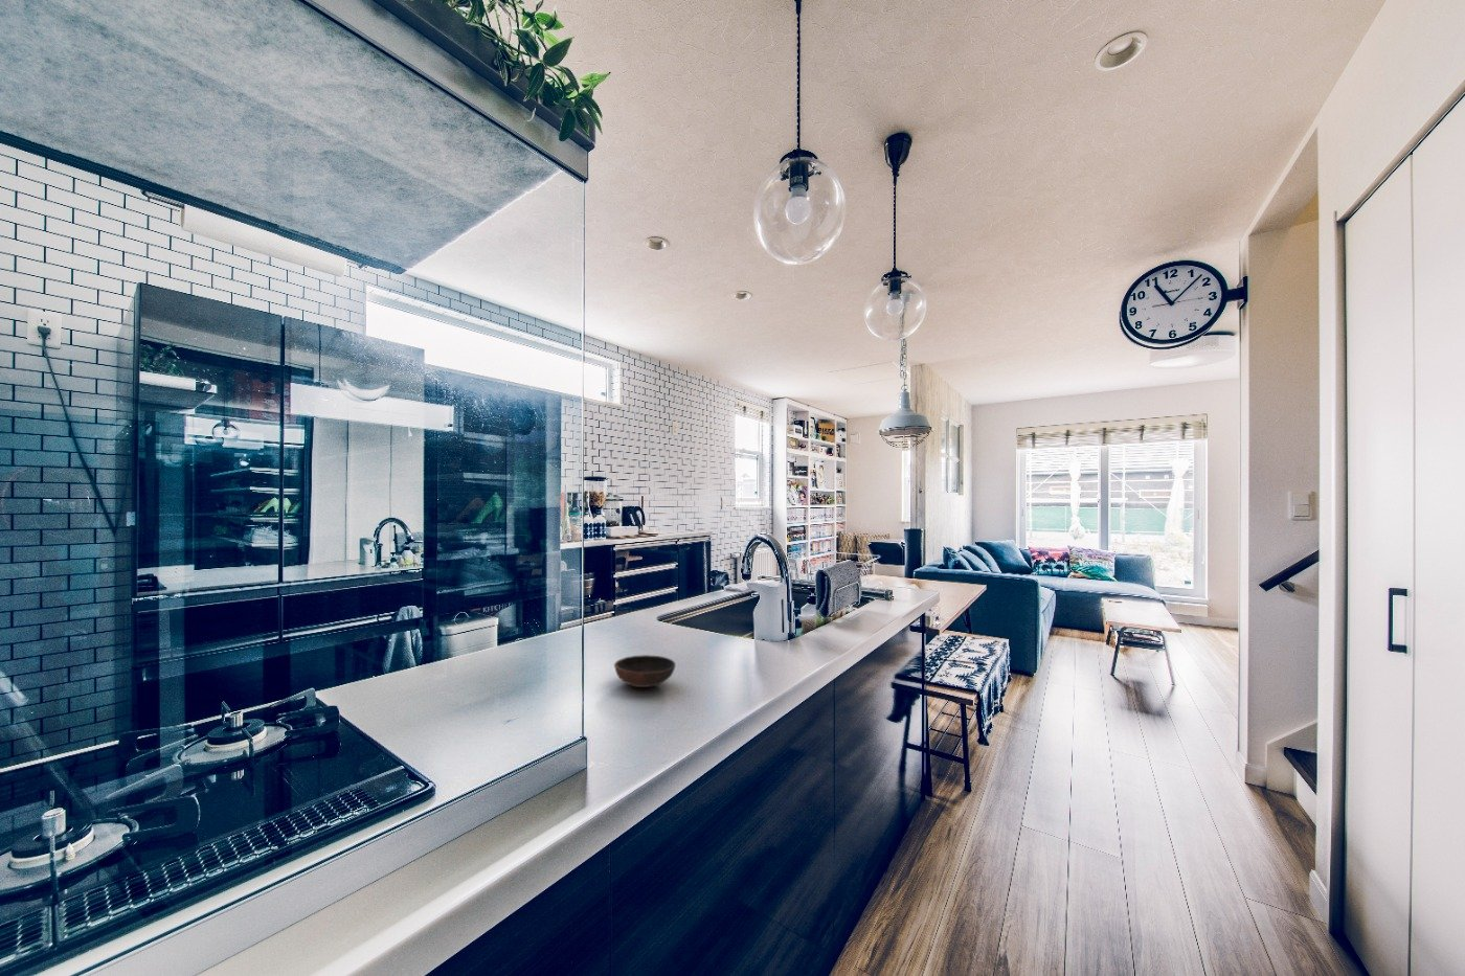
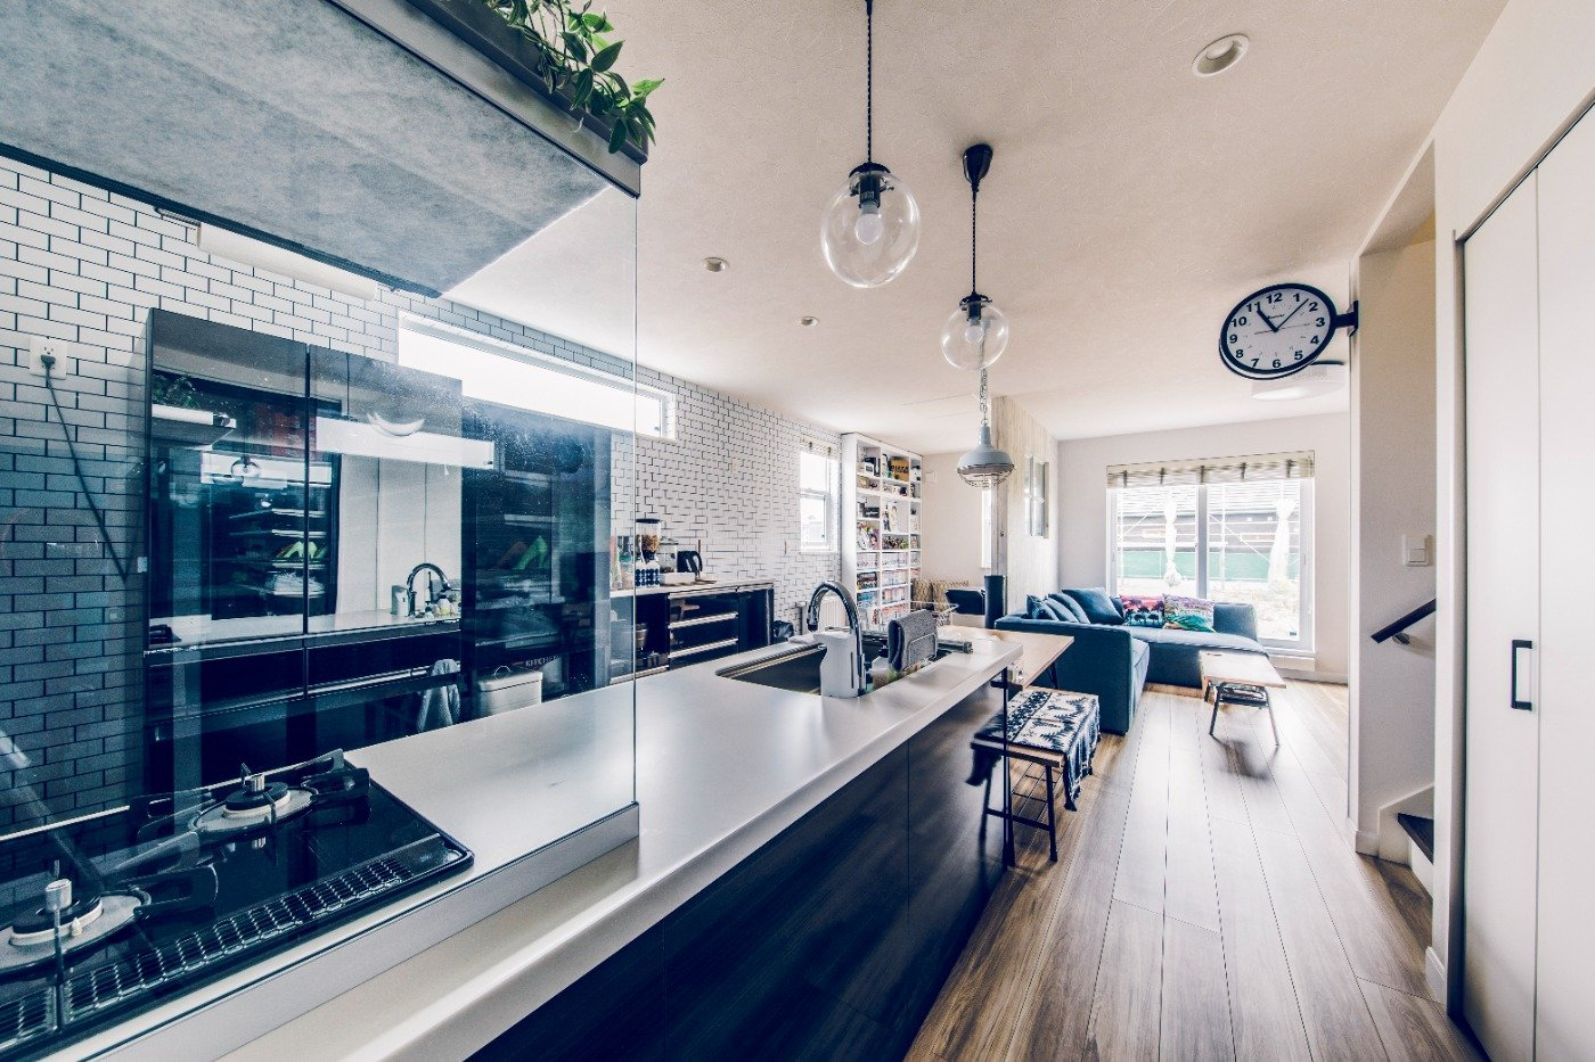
- bowl [613,654,677,688]
